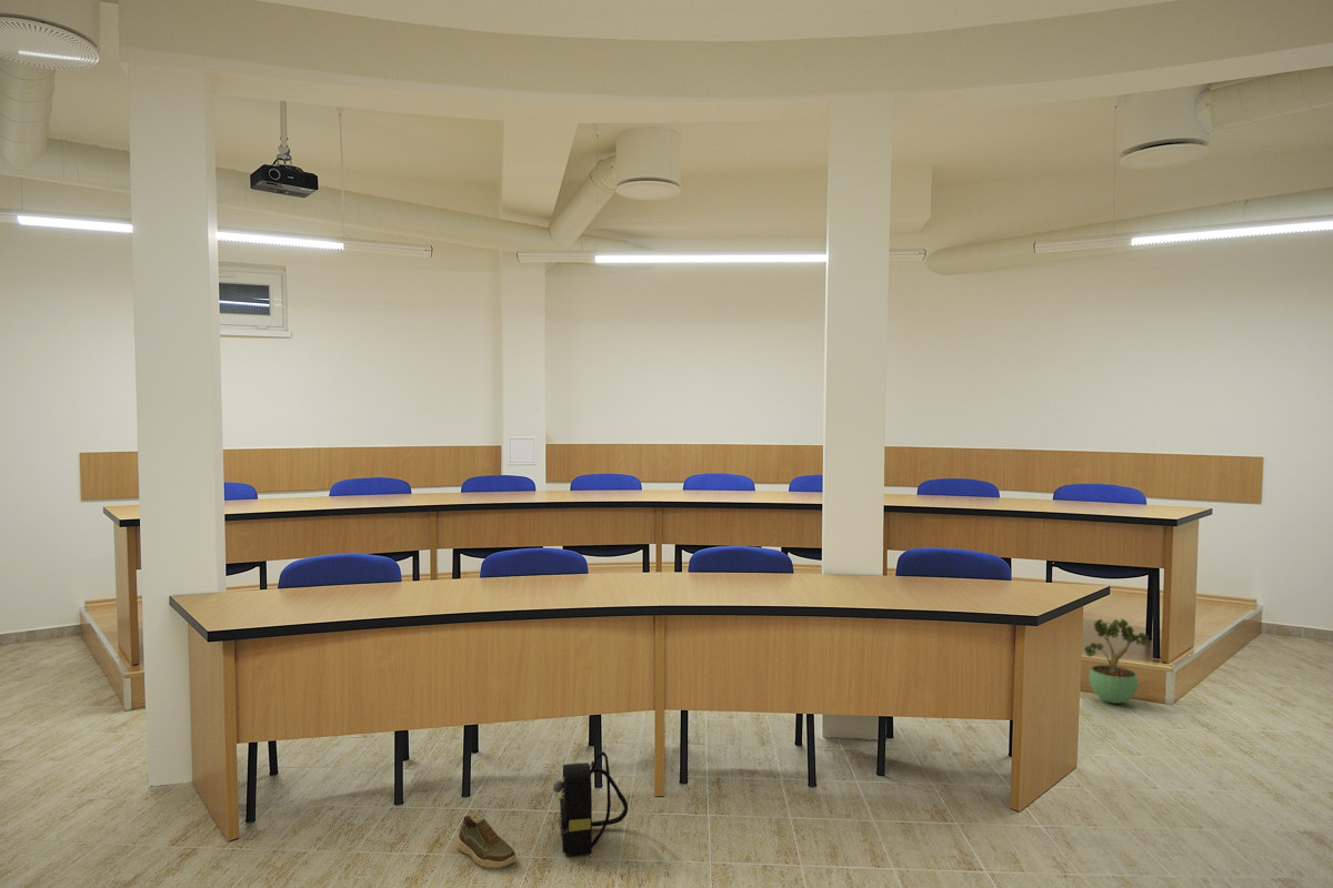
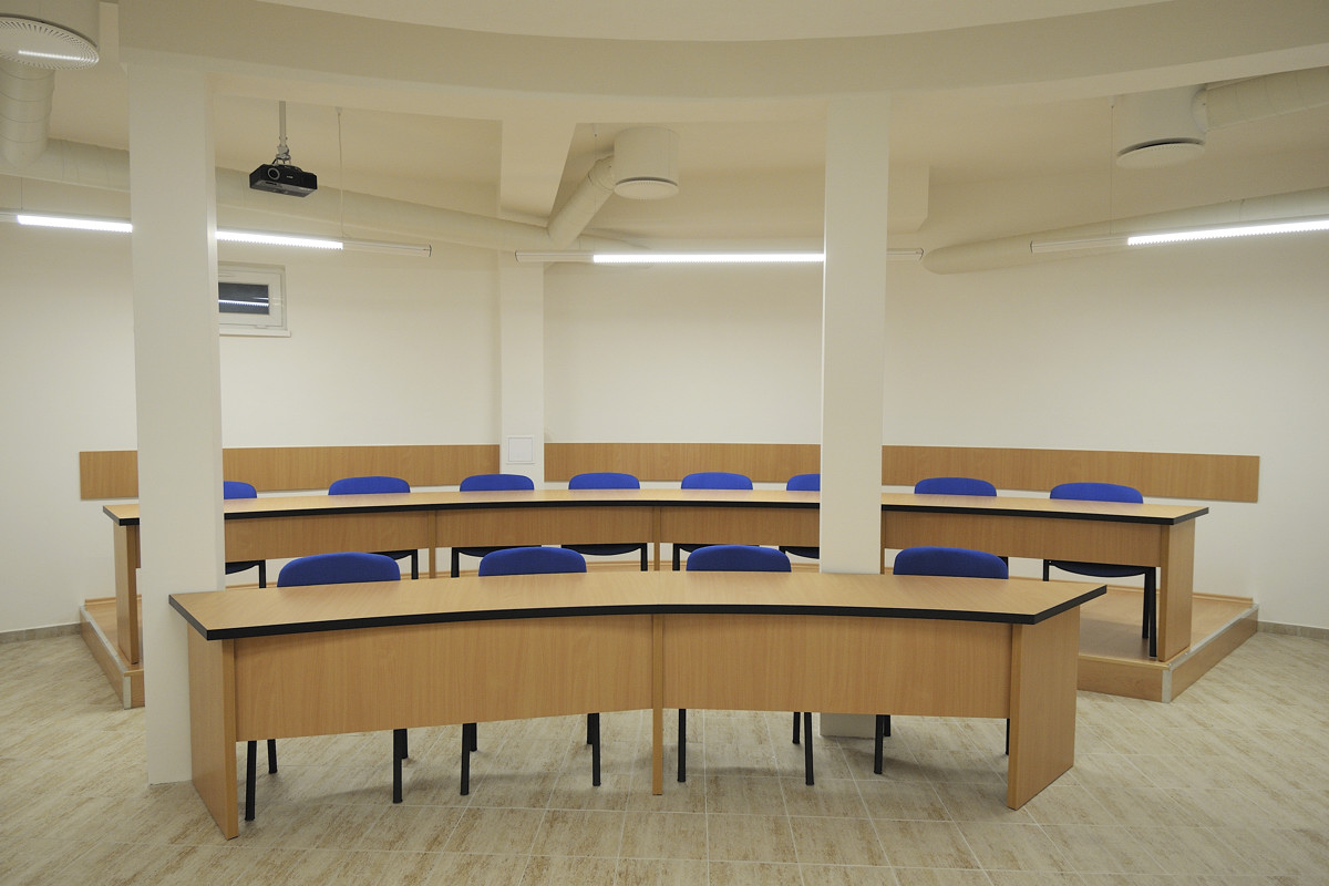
- potted plant [1083,617,1150,705]
- shoe [455,815,518,869]
- backpack [552,750,629,857]
